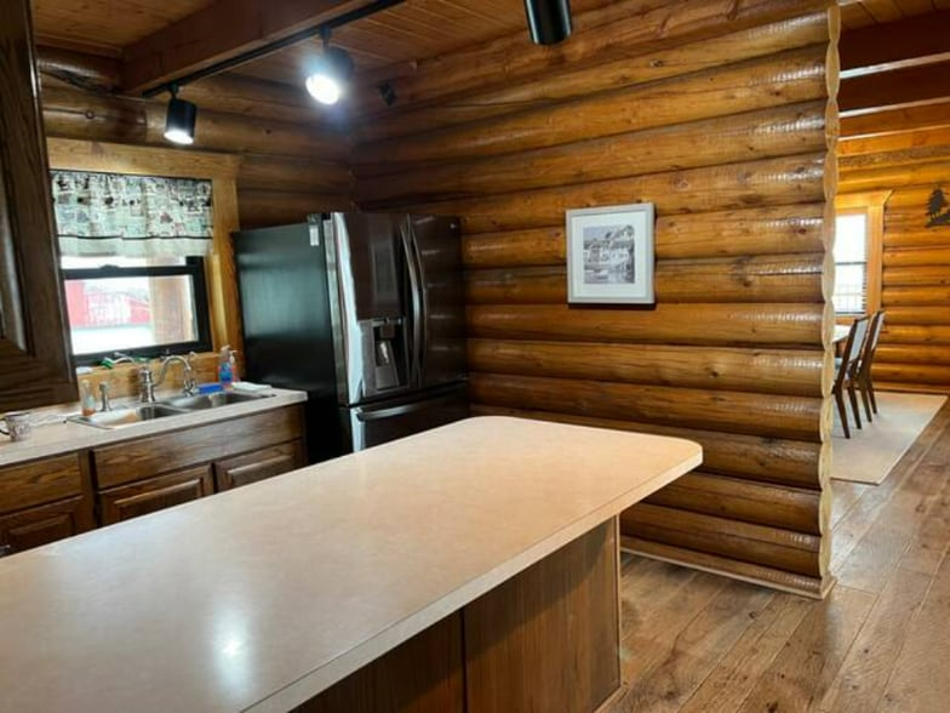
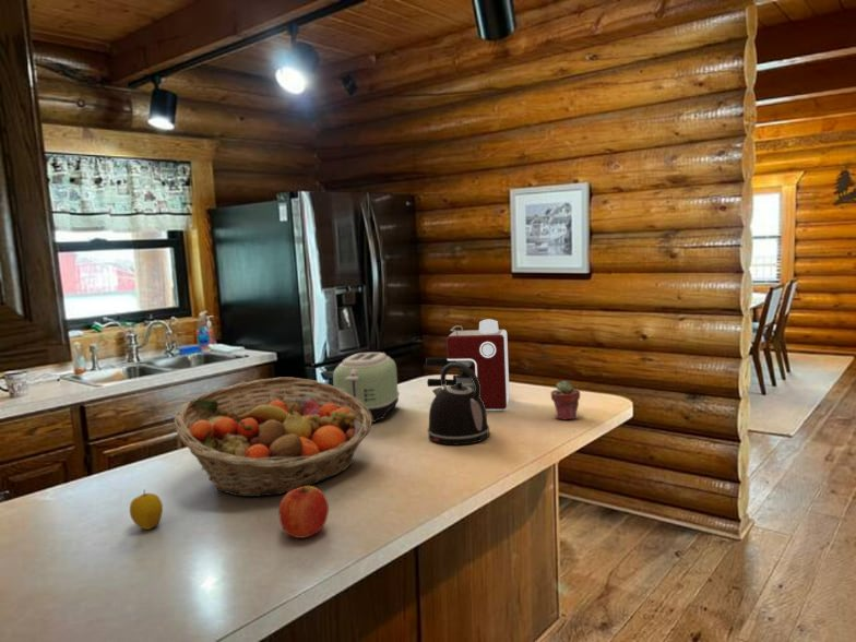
+ coffee maker [425,318,511,411]
+ apple [129,489,164,531]
+ fruit [277,485,330,539]
+ fruit basket [174,377,373,498]
+ kettle [426,362,490,445]
+ potted succulent [549,380,581,420]
+ toaster [332,352,401,424]
